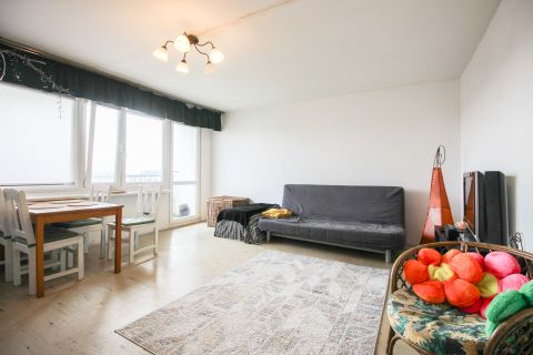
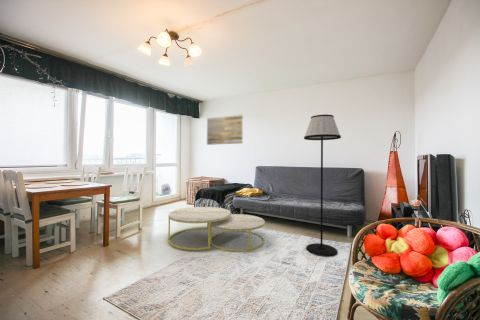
+ floor lamp [303,114,342,257]
+ wall art [206,113,244,146]
+ coffee table [167,206,266,252]
